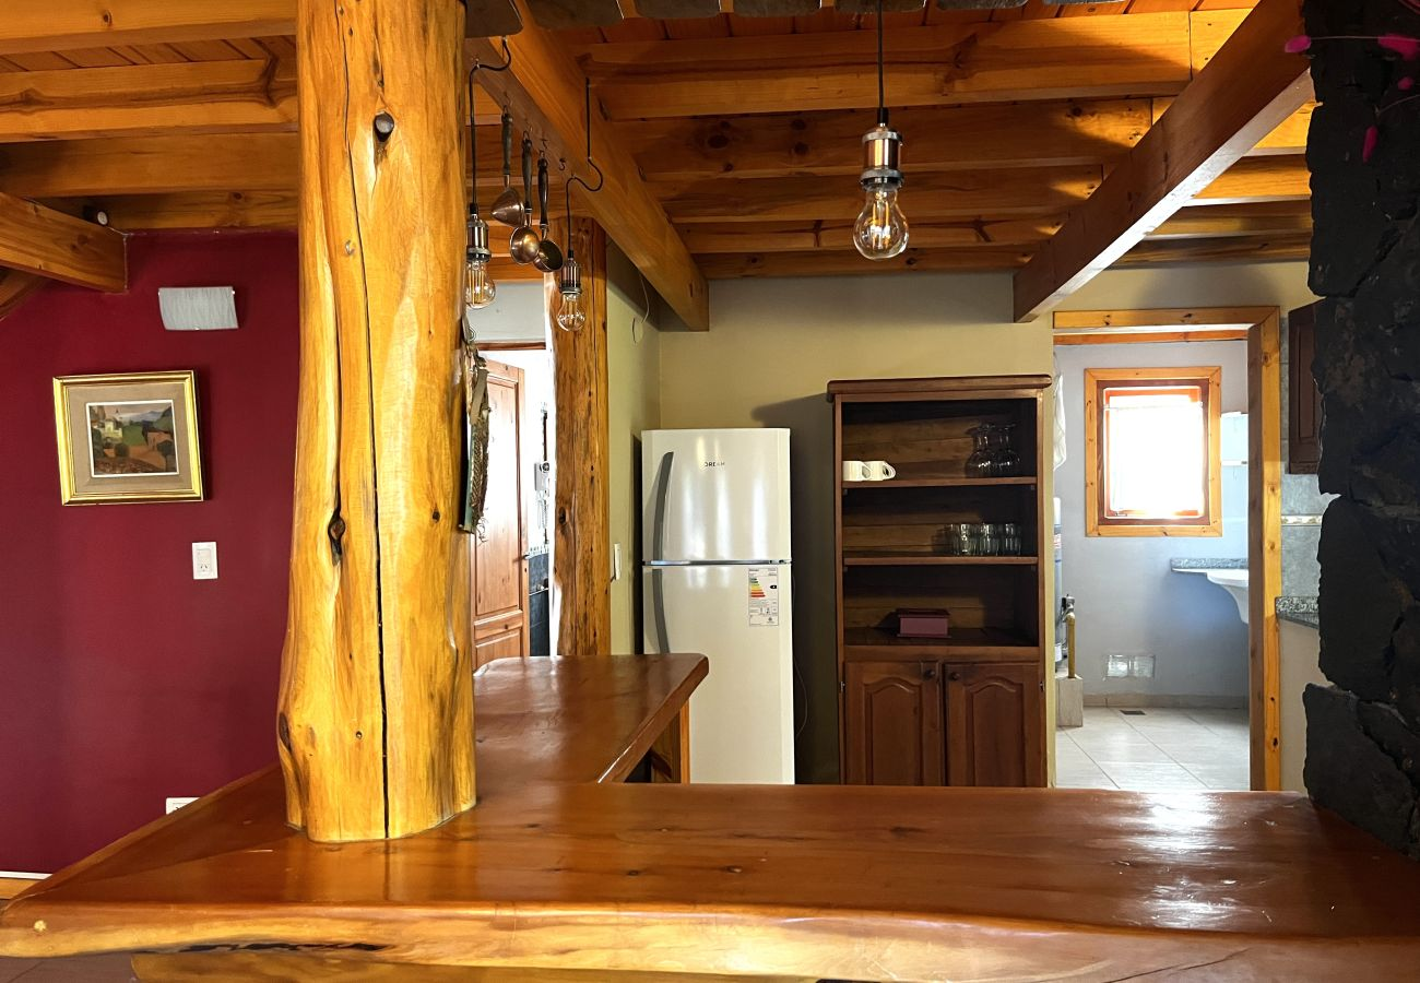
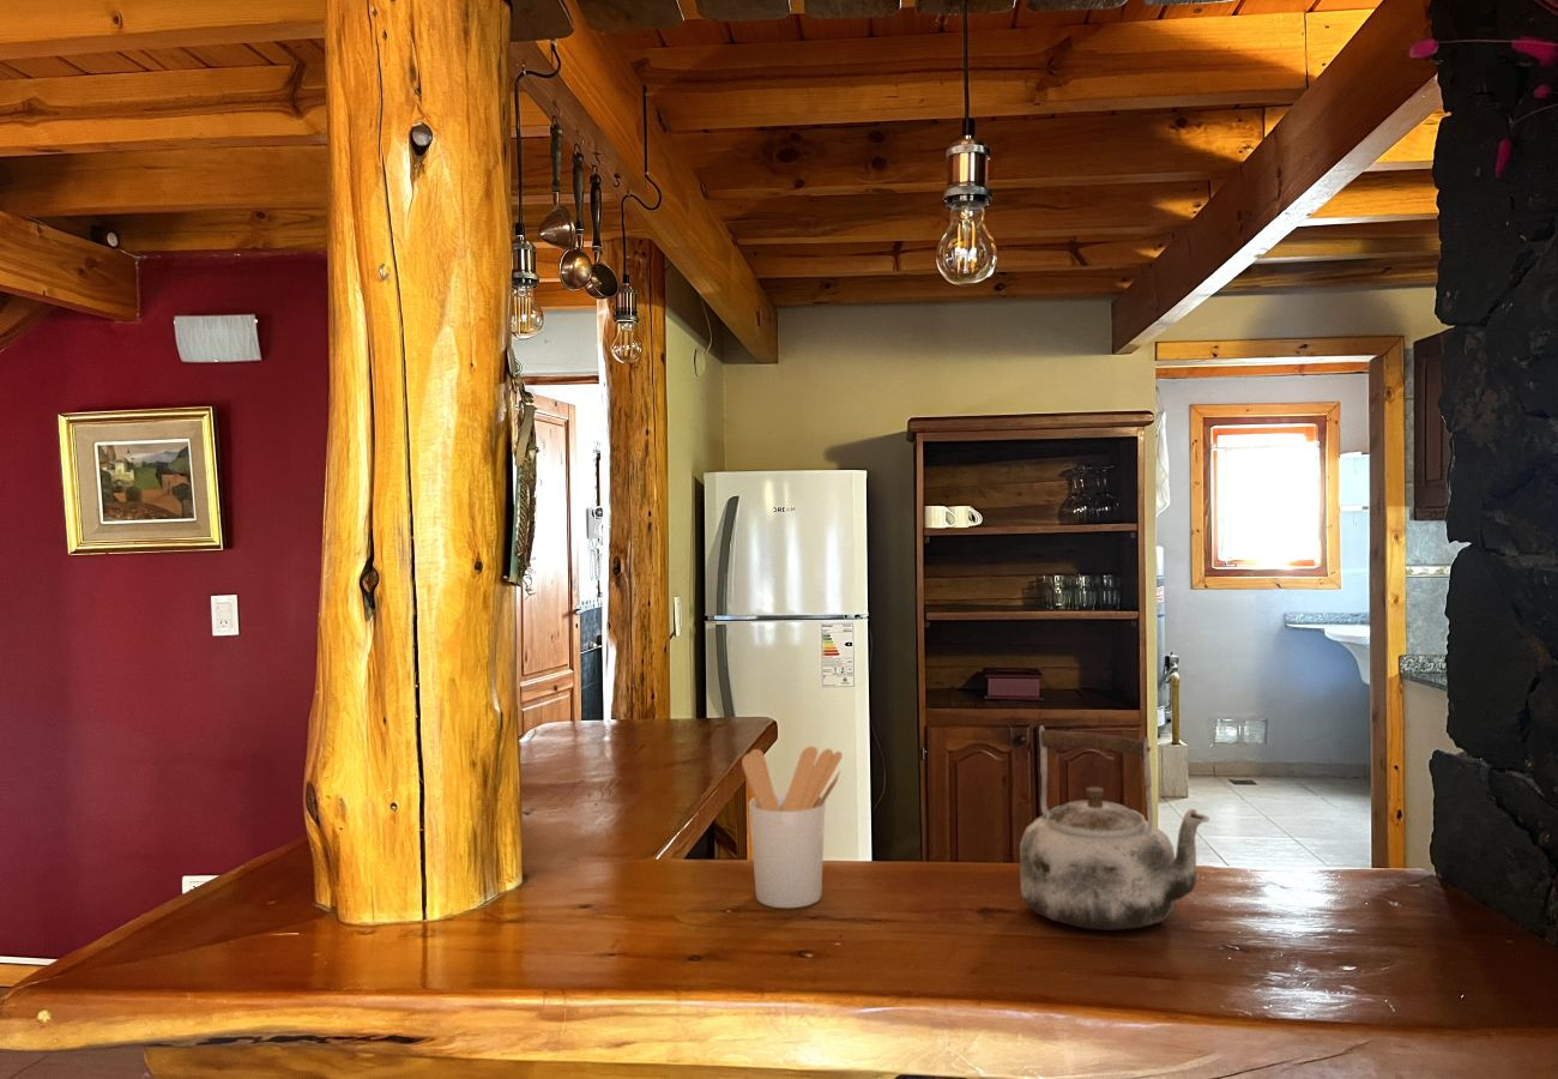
+ utensil holder [741,746,844,910]
+ kettle [1019,724,1210,932]
